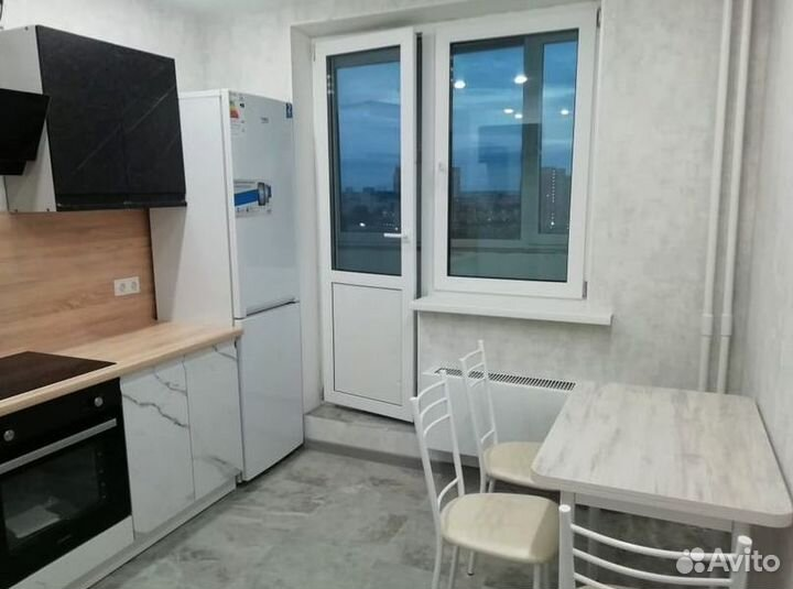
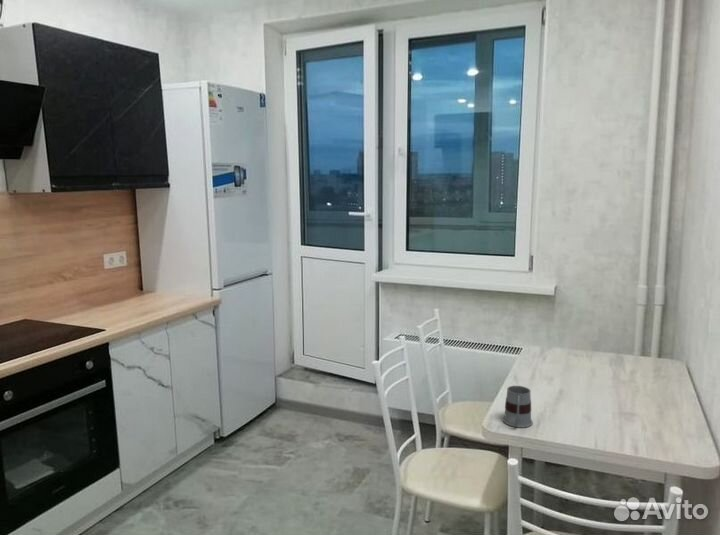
+ mug [502,385,534,429]
